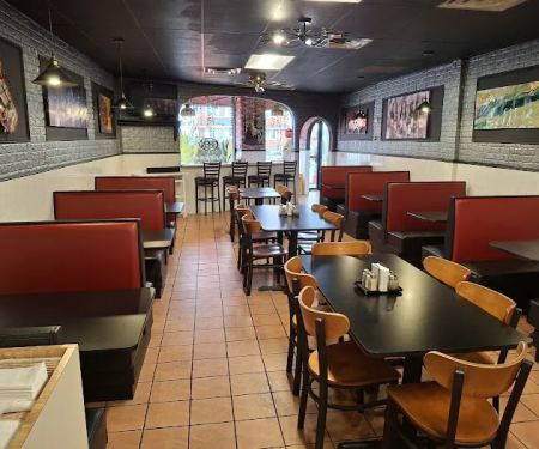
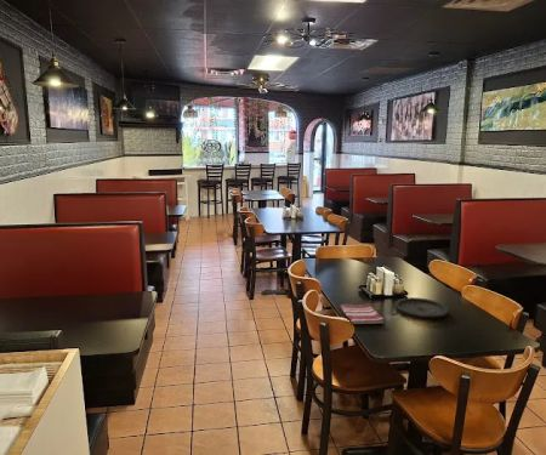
+ plate [393,296,450,319]
+ dish towel [339,302,385,325]
